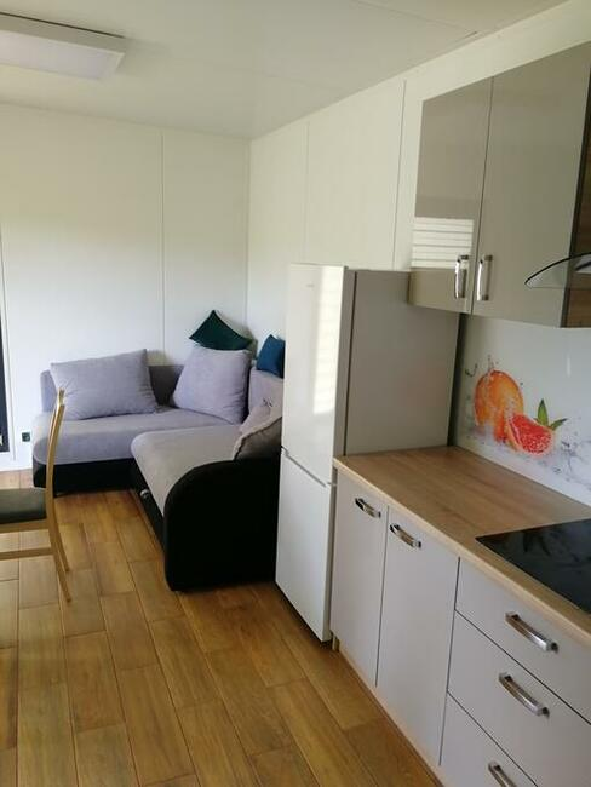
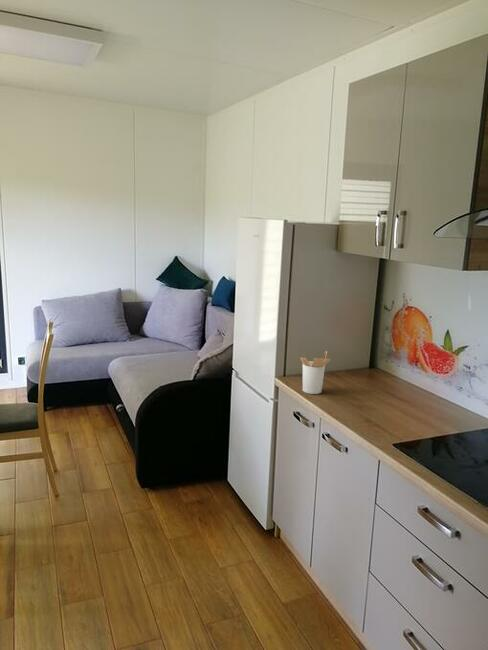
+ utensil holder [299,350,332,395]
